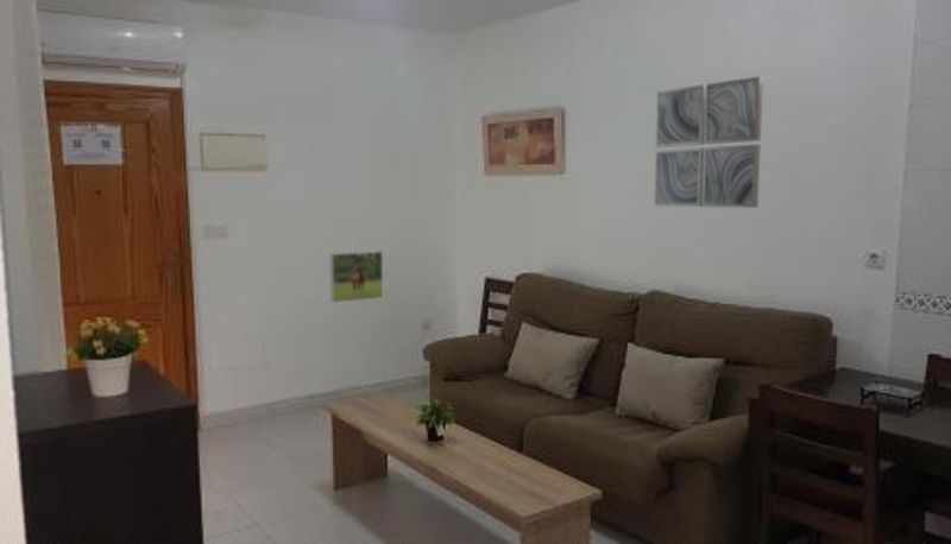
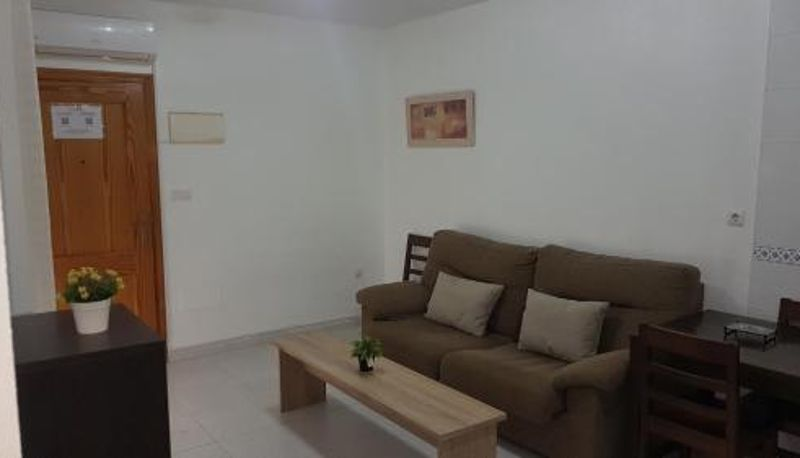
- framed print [329,249,384,304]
- wall art [653,75,764,209]
